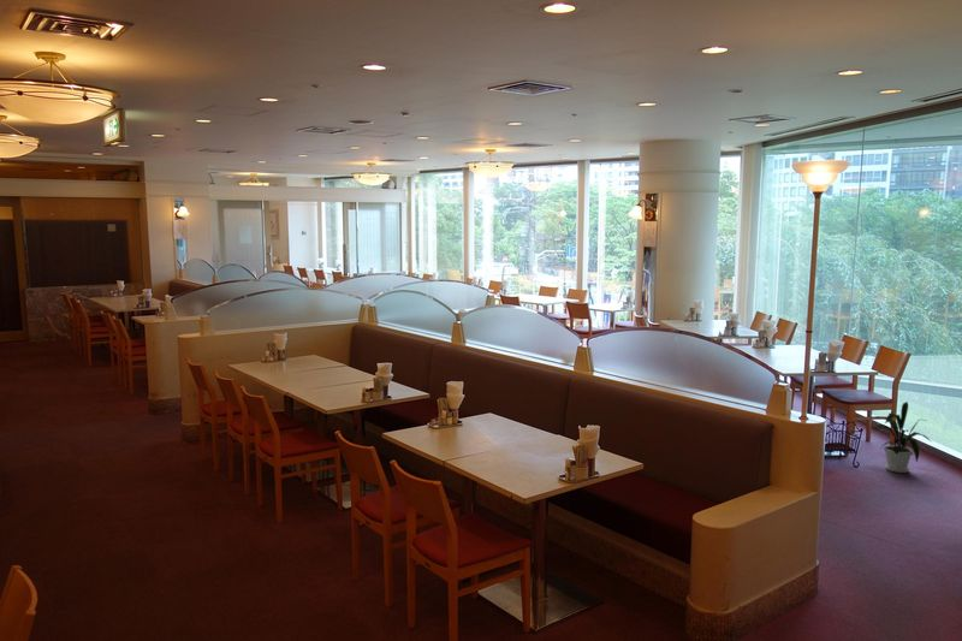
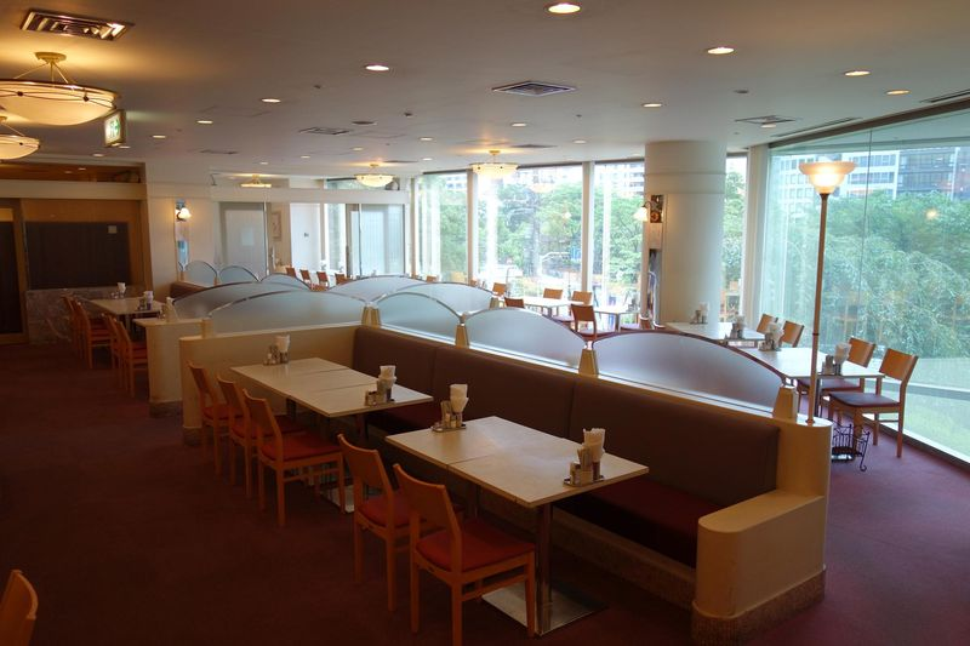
- house plant [873,400,933,474]
